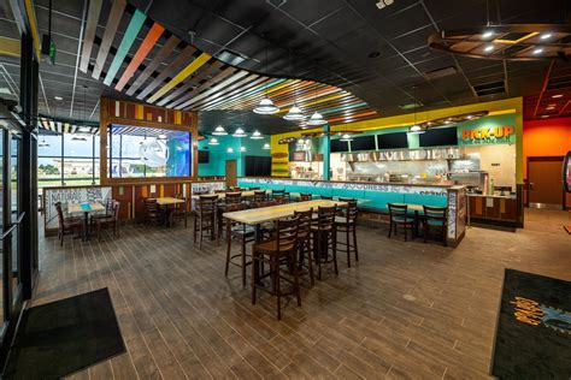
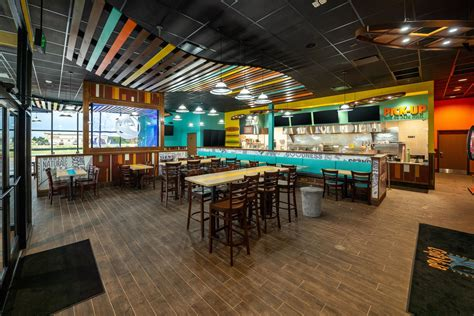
+ trash can [299,184,325,218]
